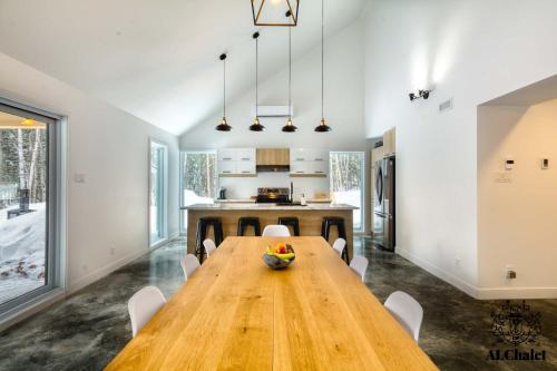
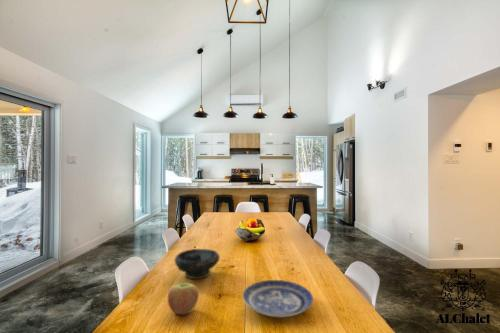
+ plate [242,279,314,318]
+ apple [167,282,200,316]
+ bowl [174,248,221,280]
